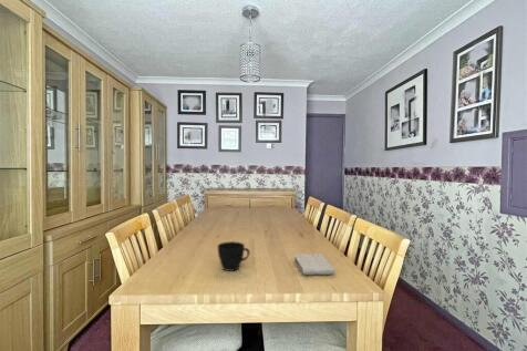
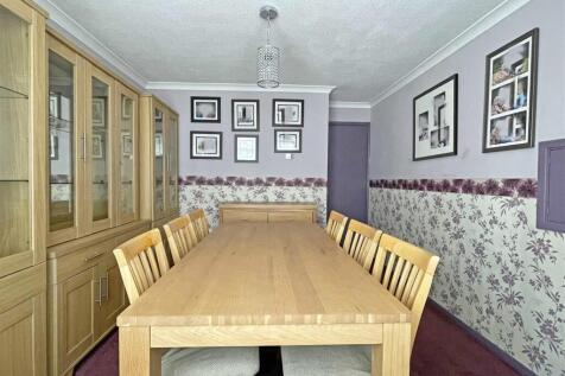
- washcloth [293,252,337,276]
- cup [217,240,251,272]
